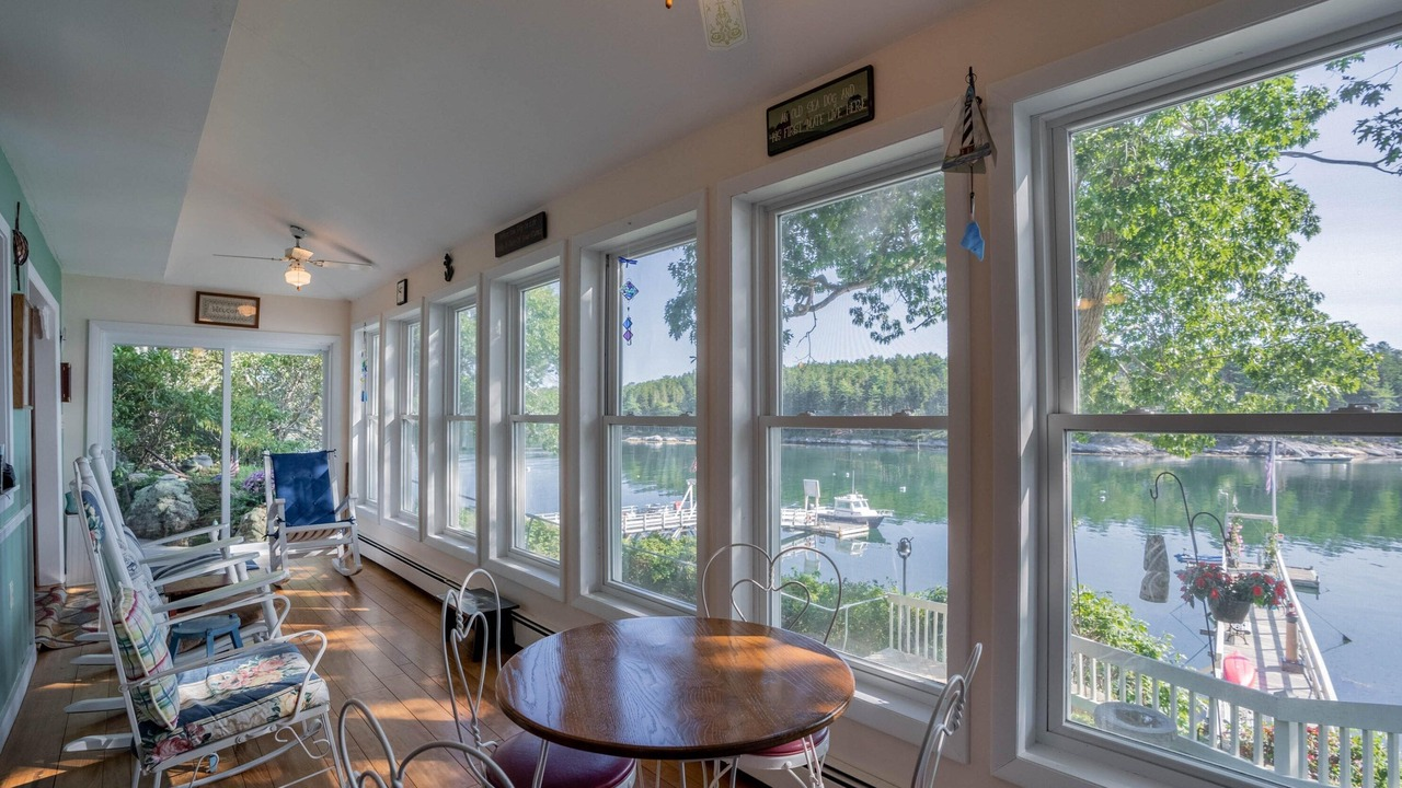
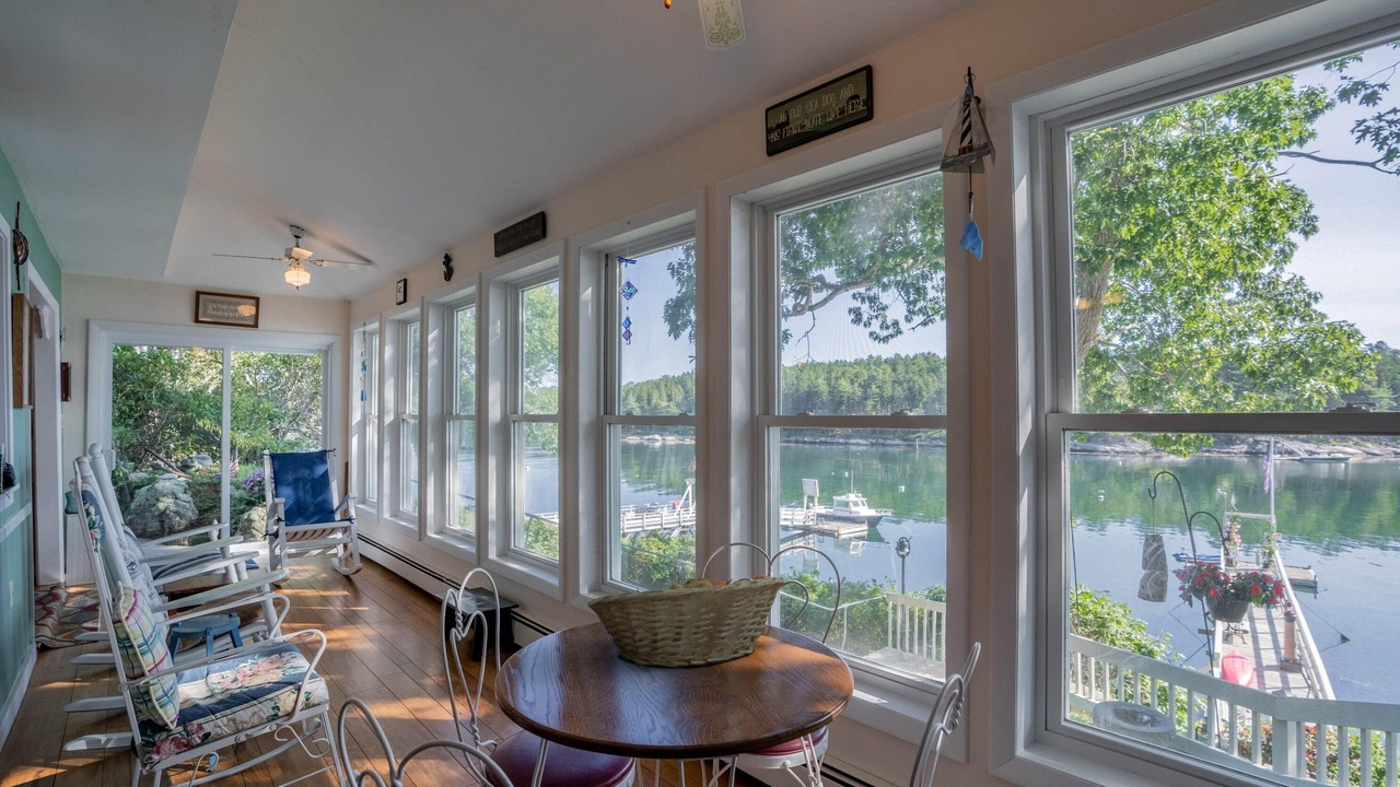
+ fruit basket [586,571,786,669]
